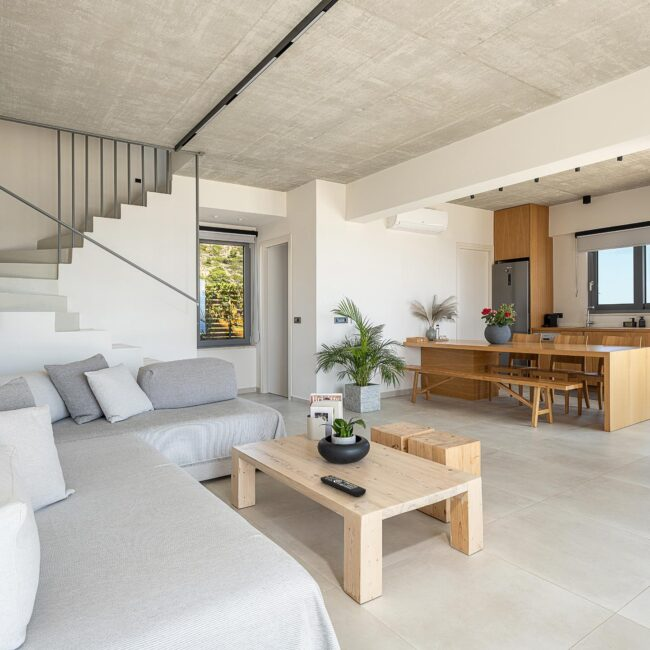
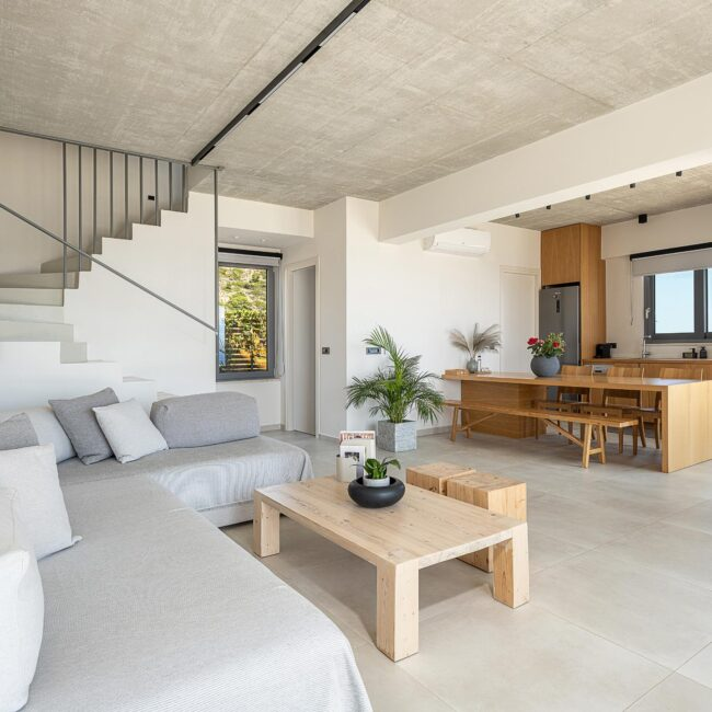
- remote control [319,474,367,497]
